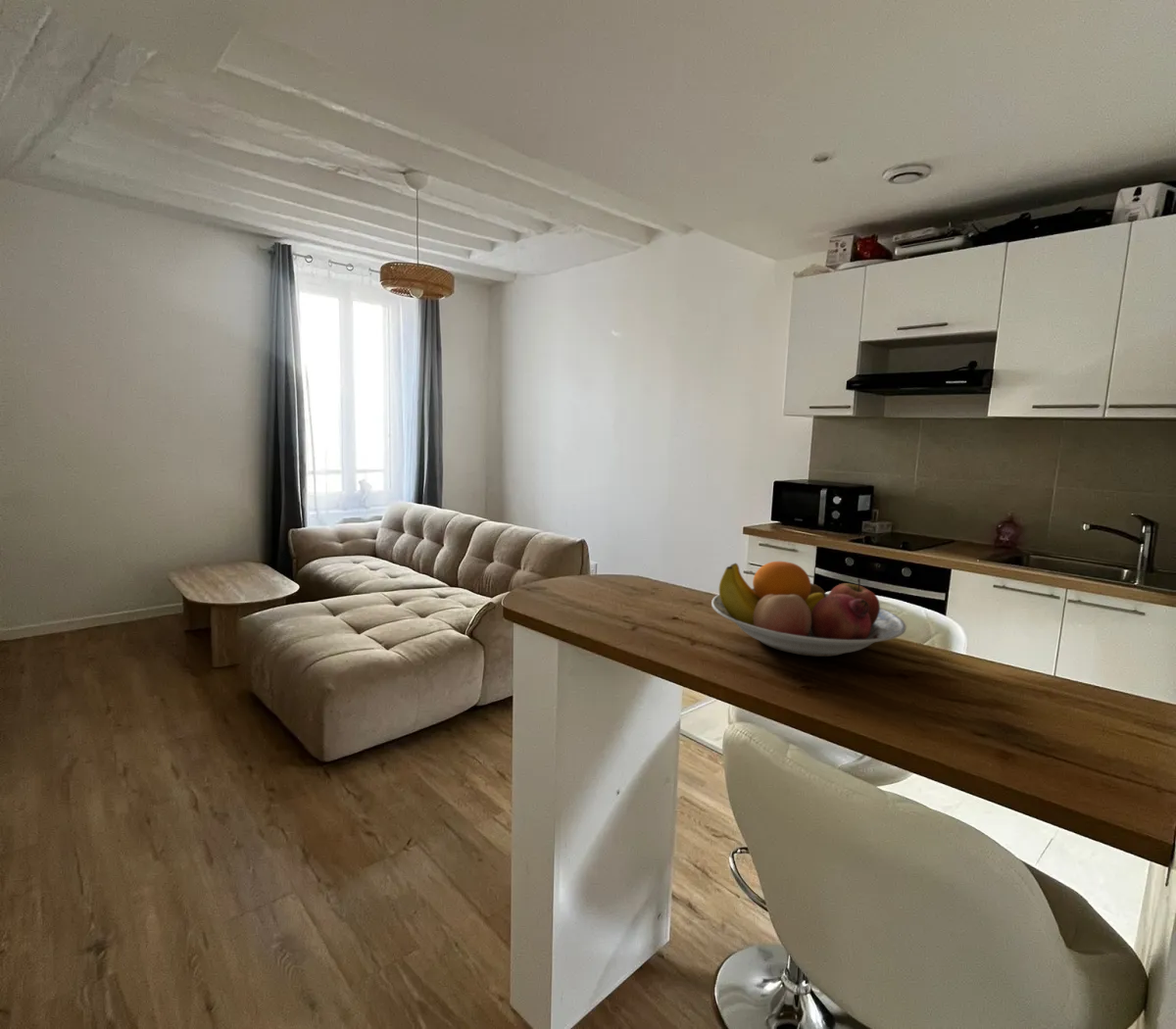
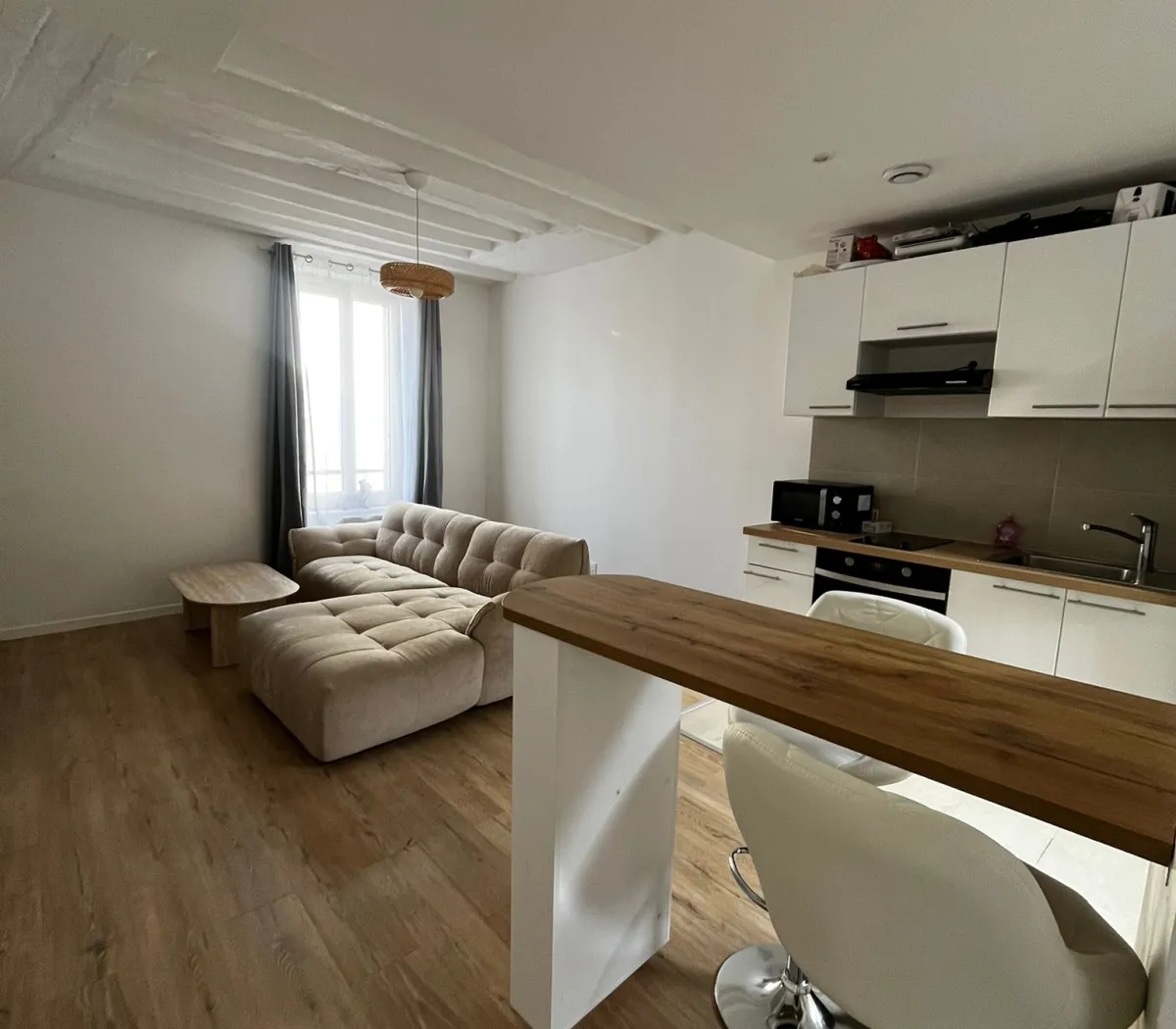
- fruit bowl [711,561,907,658]
